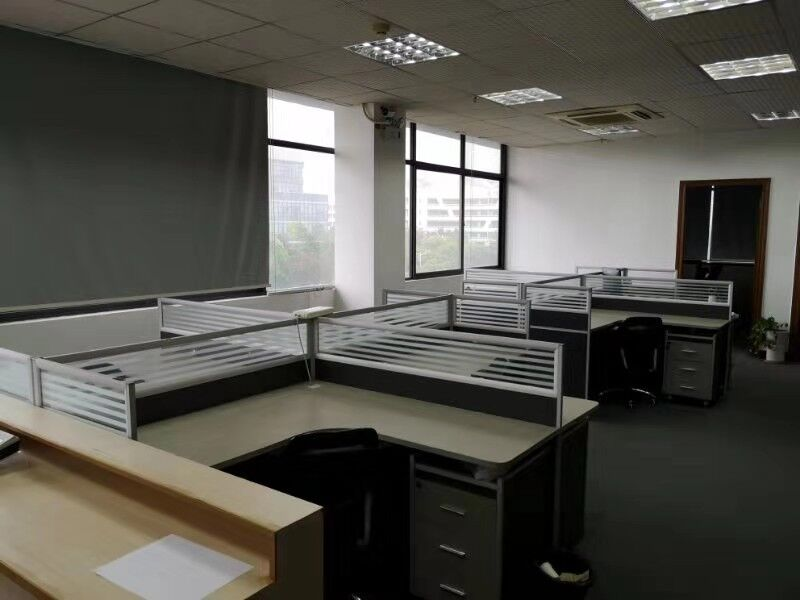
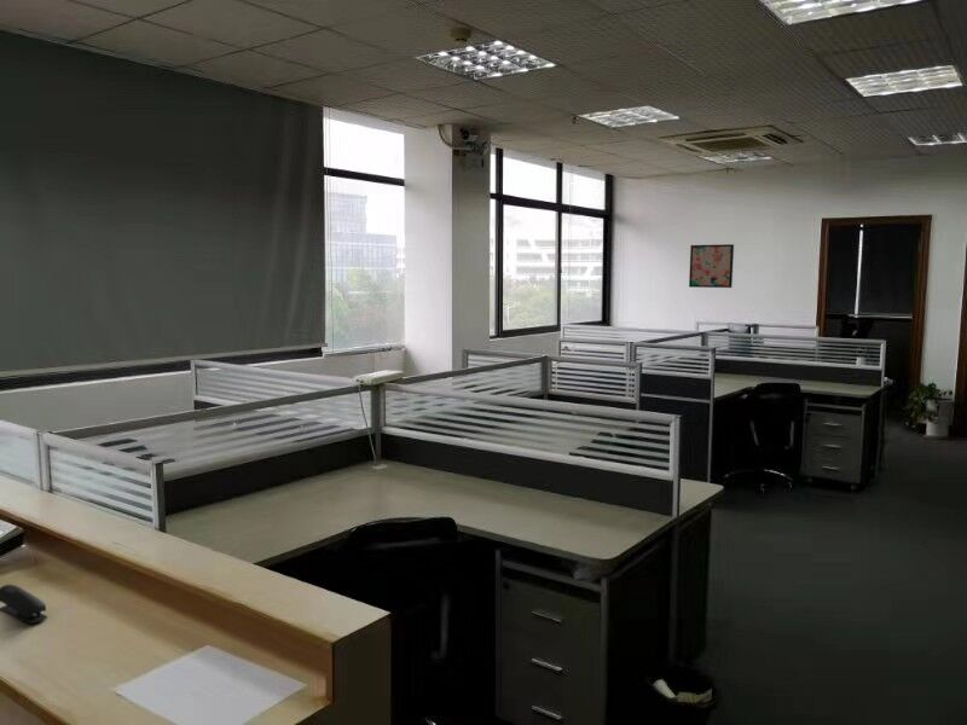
+ wall art [688,243,735,289]
+ stapler [0,584,48,625]
